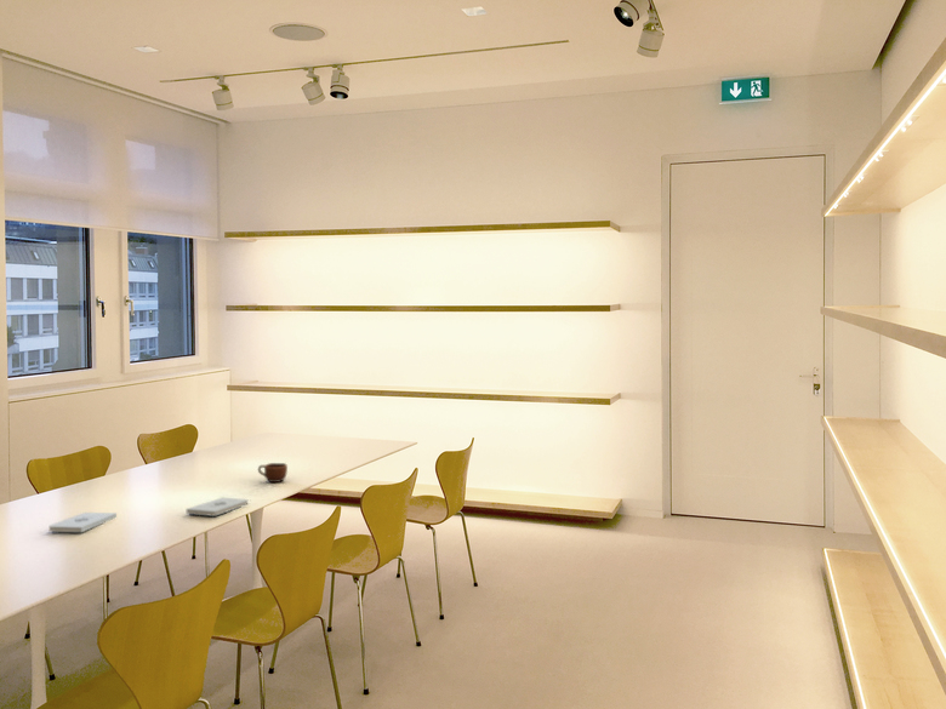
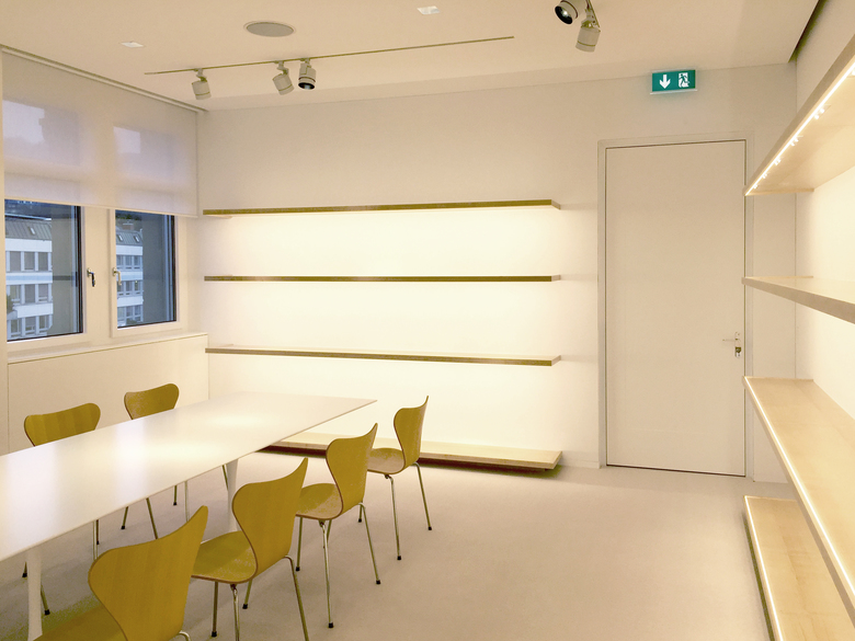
- mug [257,462,289,484]
- notepad [47,511,118,533]
- notepad [186,496,250,518]
